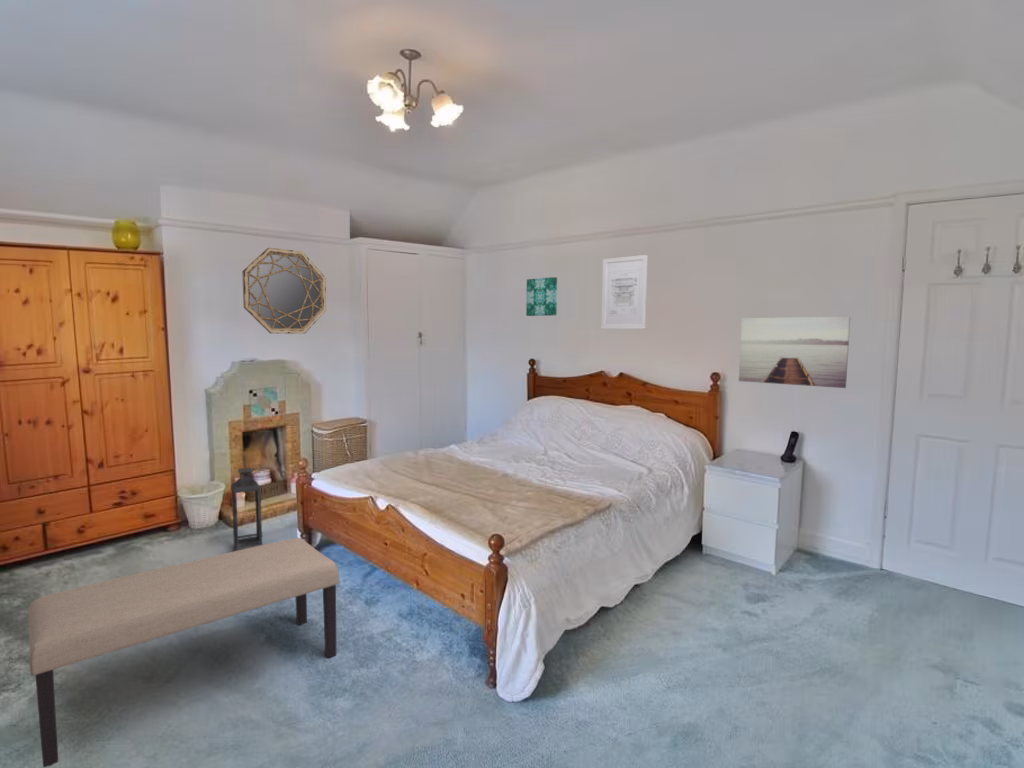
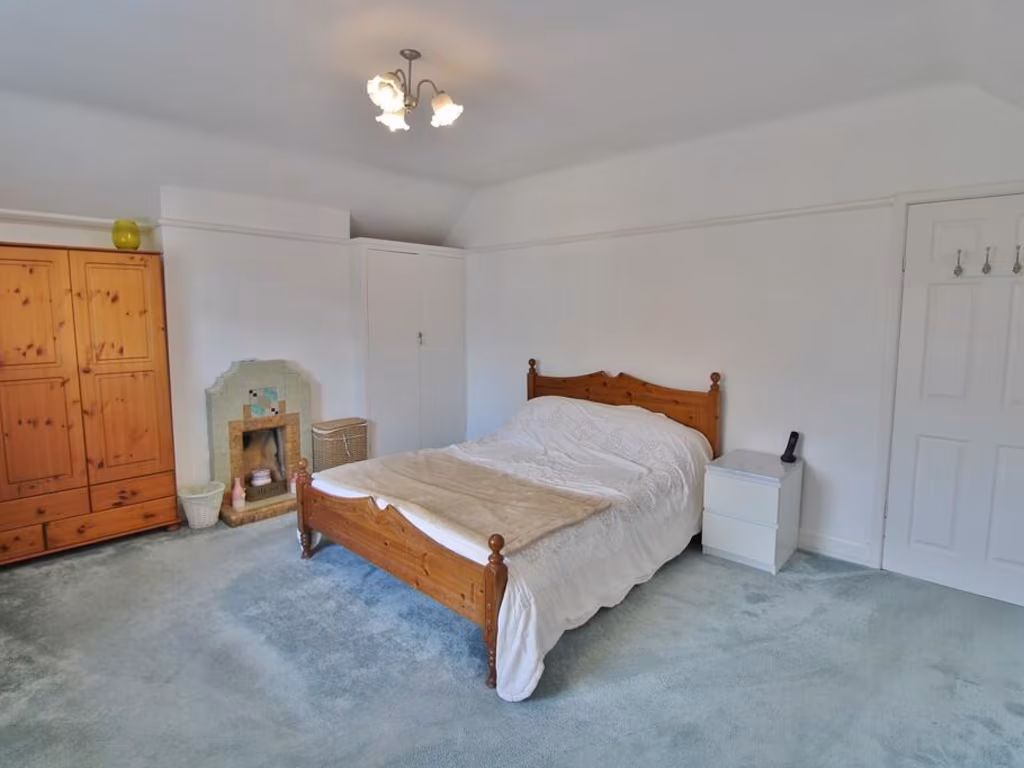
- lantern [231,454,263,551]
- wall art [601,254,649,330]
- bench [27,537,340,768]
- wall art [525,276,558,317]
- home mirror [241,247,327,335]
- wall art [738,316,851,389]
